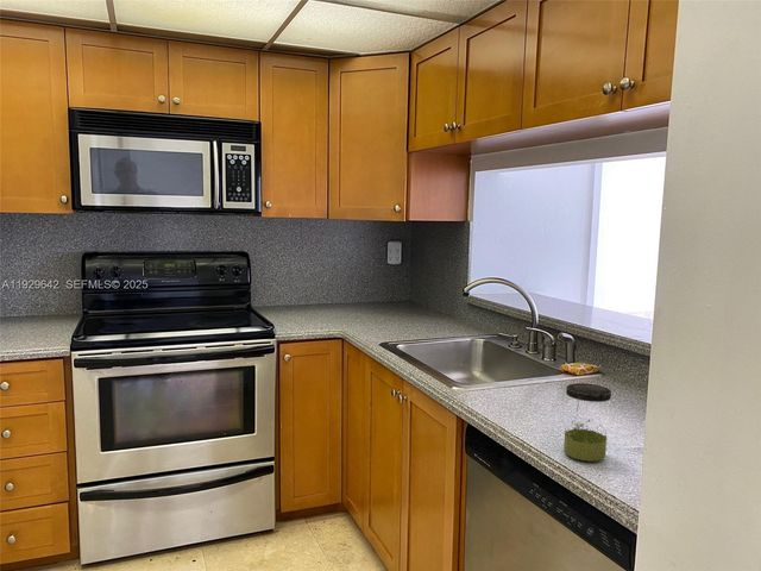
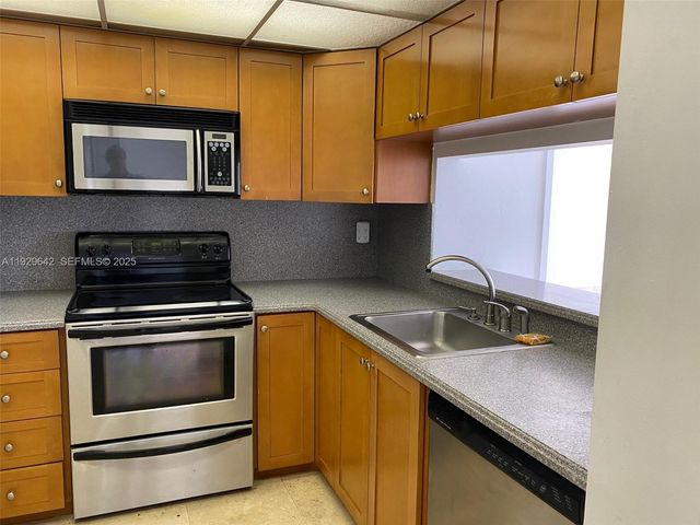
- jar [562,382,612,463]
